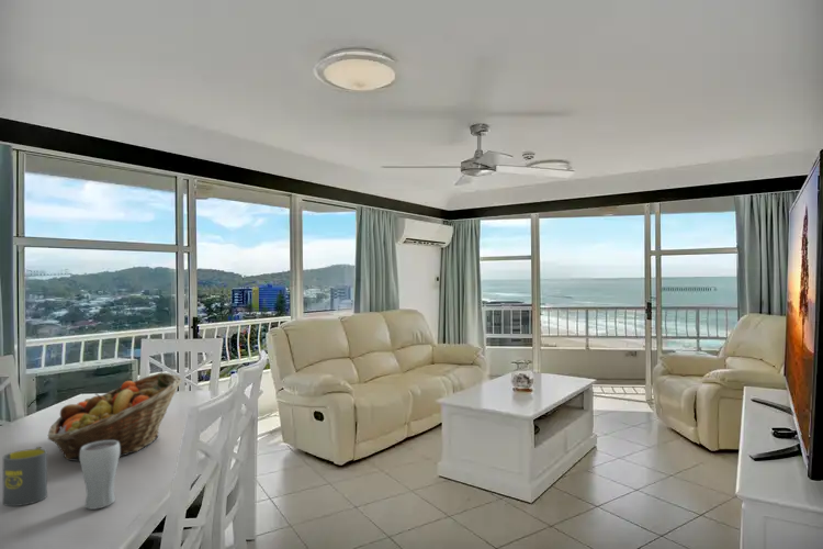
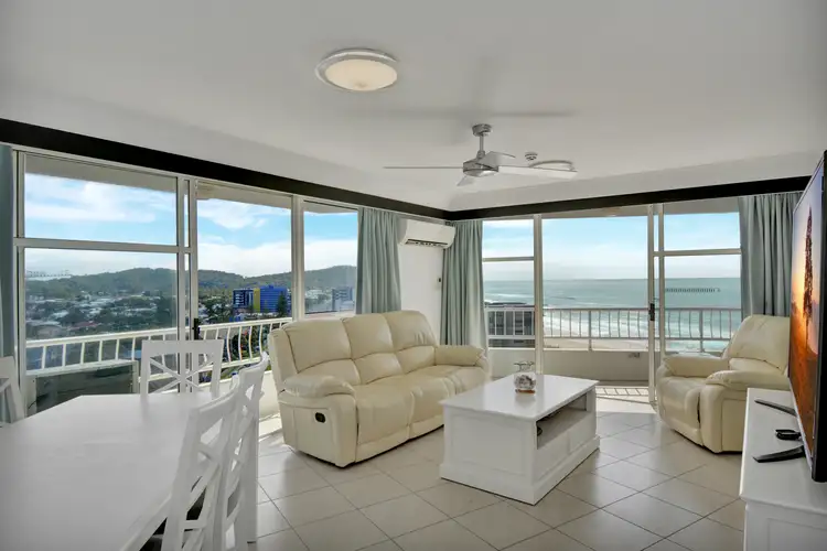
- mug [2,446,48,507]
- drinking glass [79,440,120,511]
- fruit basket [46,372,183,462]
